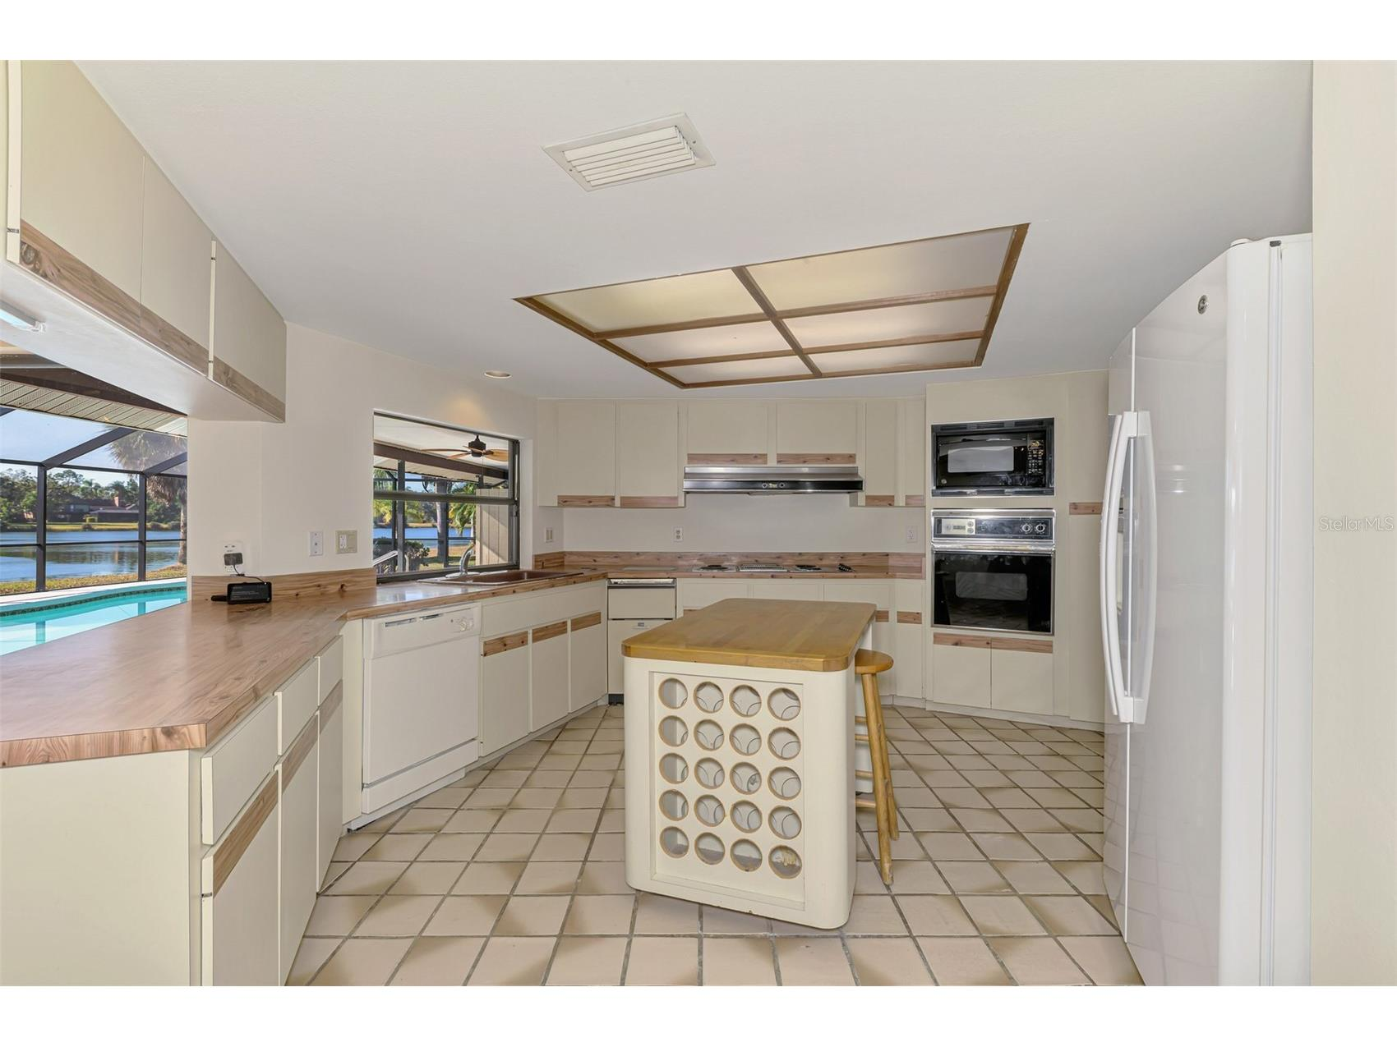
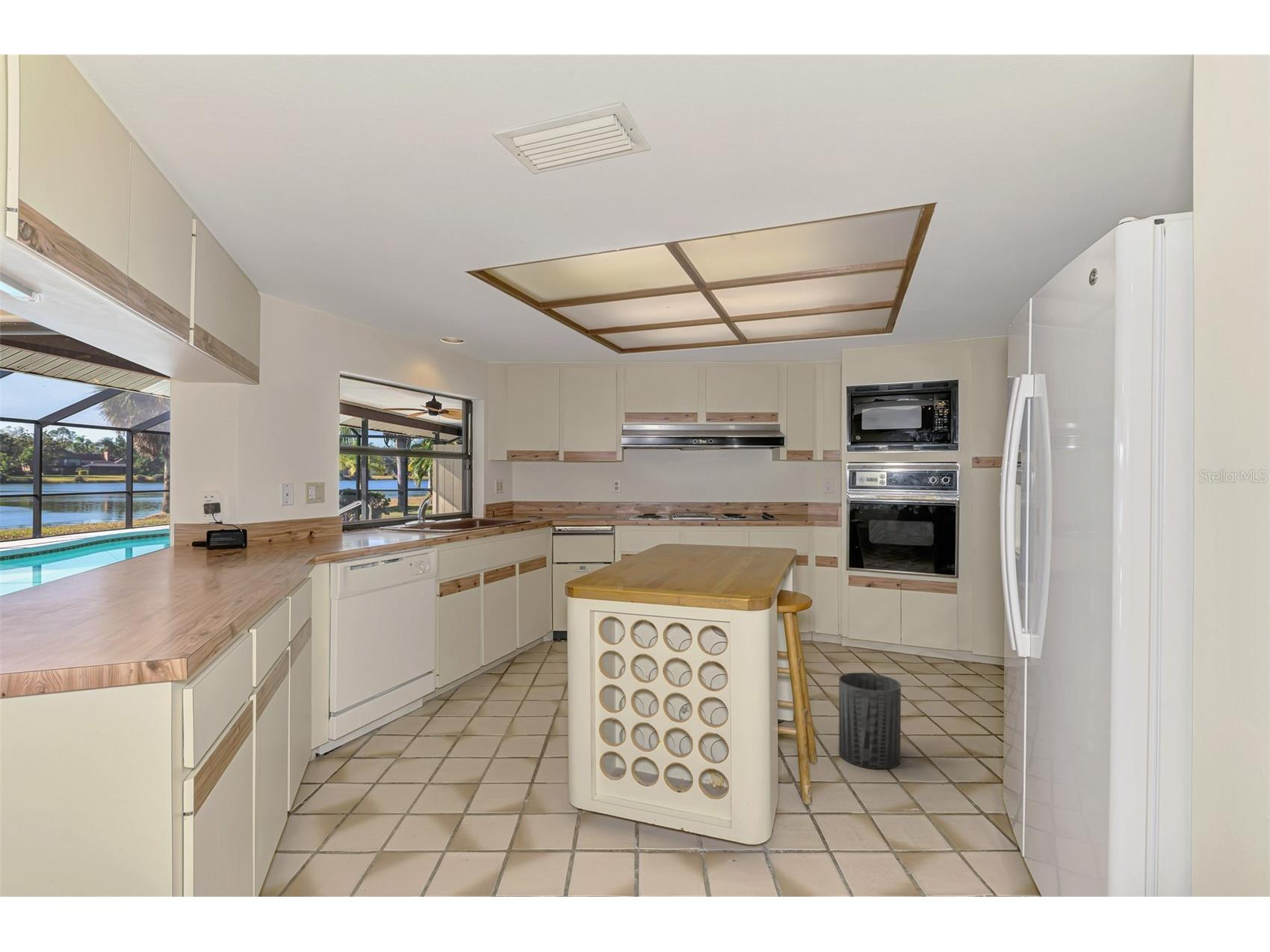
+ trash can [838,672,902,770]
